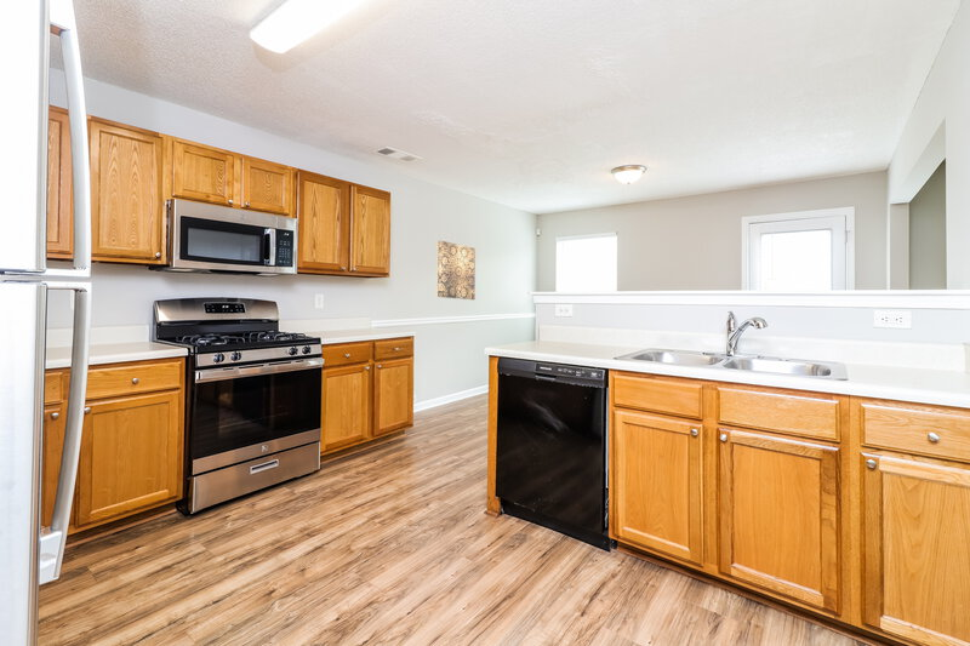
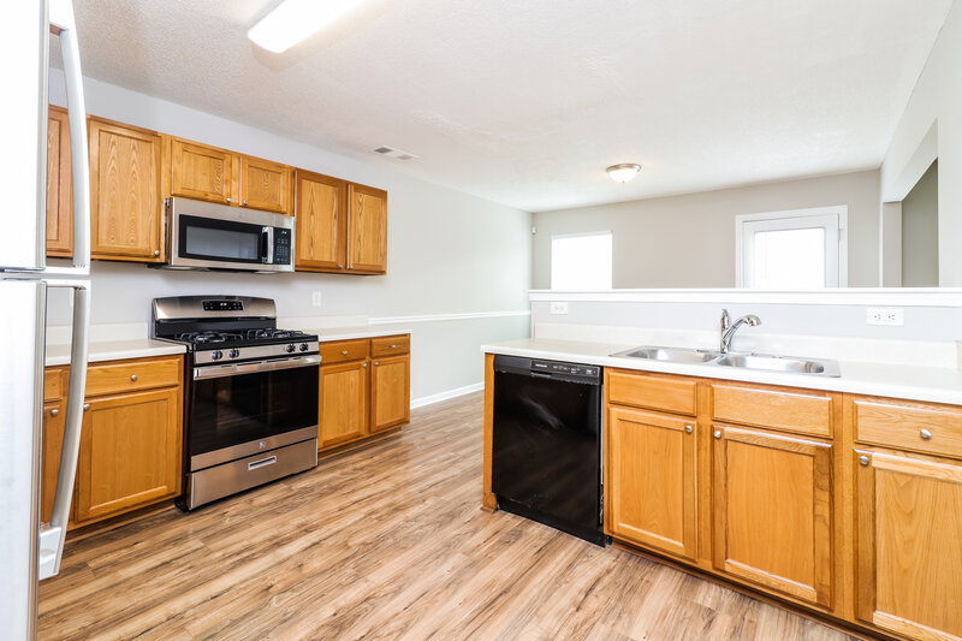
- wall art [436,240,477,301]
